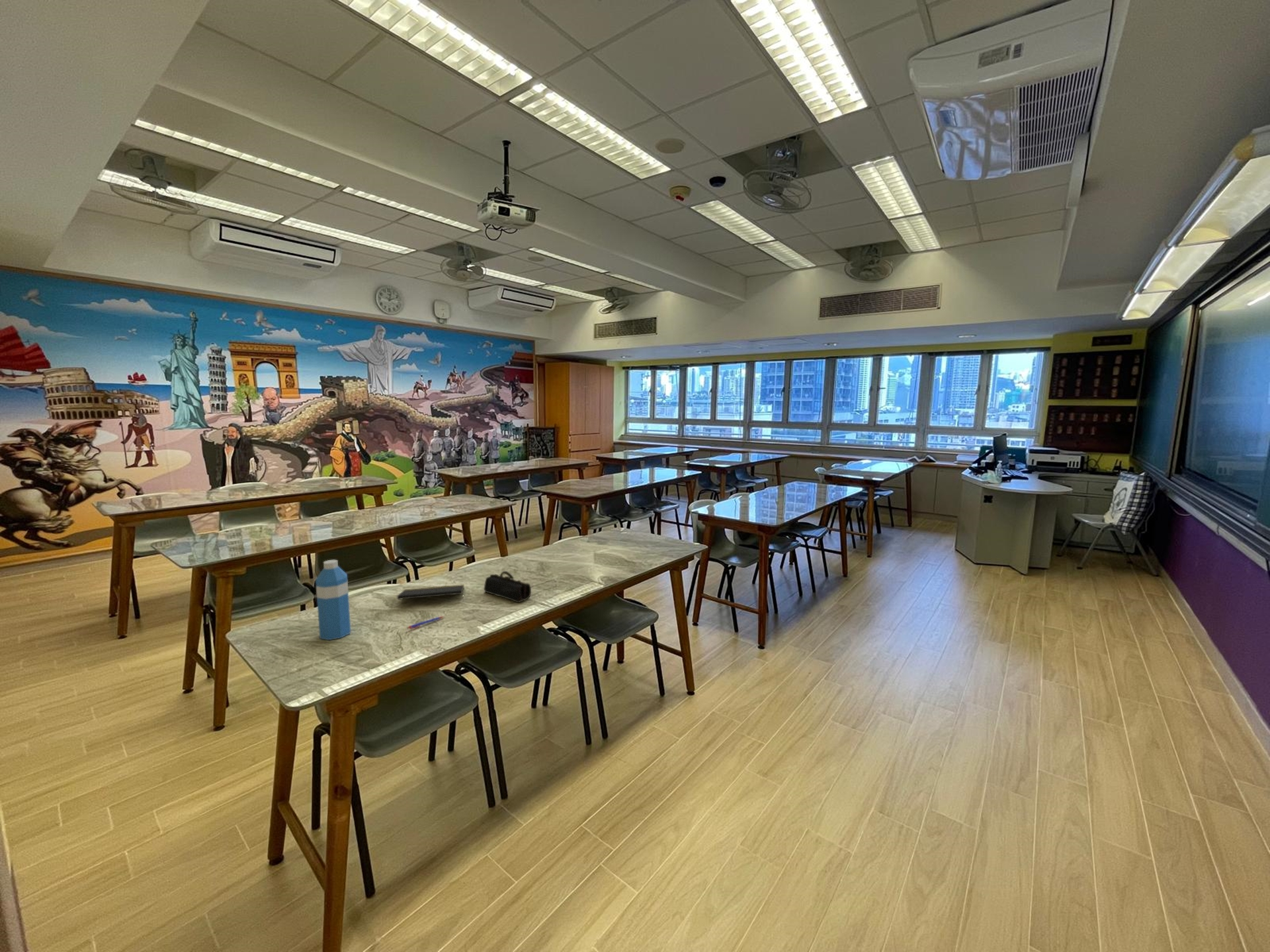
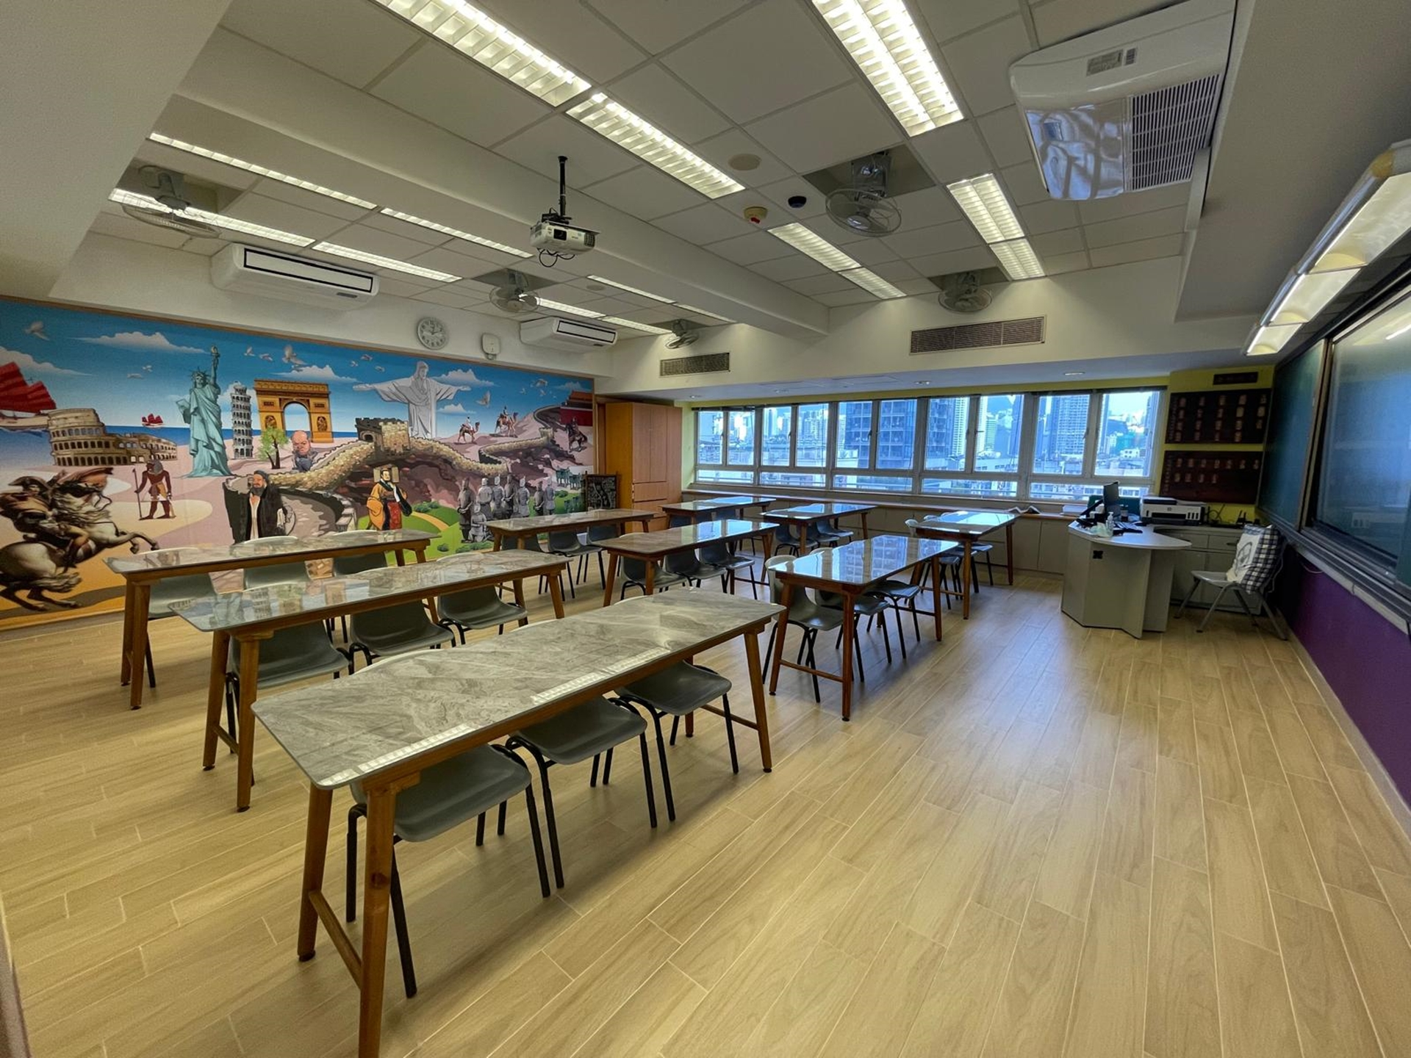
- water bottle [315,559,351,641]
- pencil case [484,571,532,603]
- notepad [397,584,465,602]
- pen [406,615,445,630]
